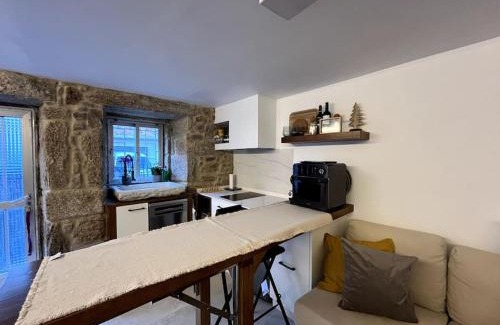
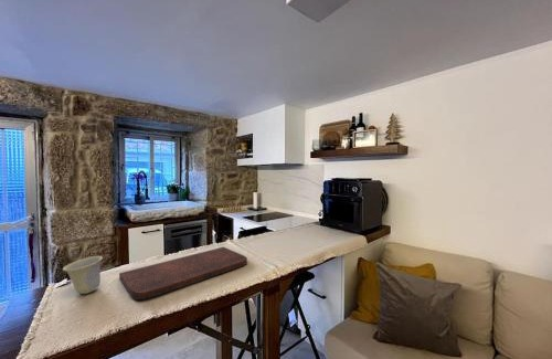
+ cutting board [118,246,248,300]
+ cup [62,255,104,295]
